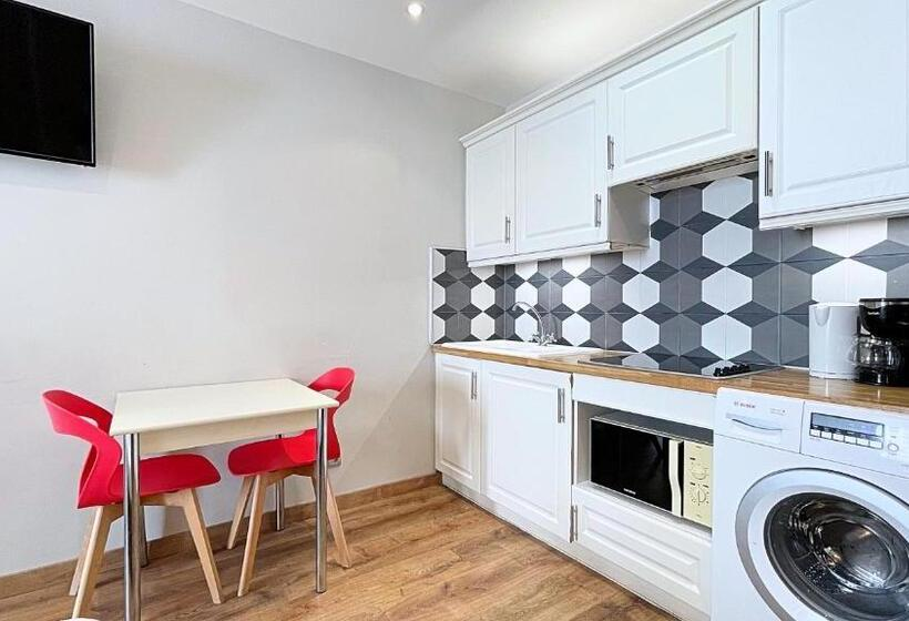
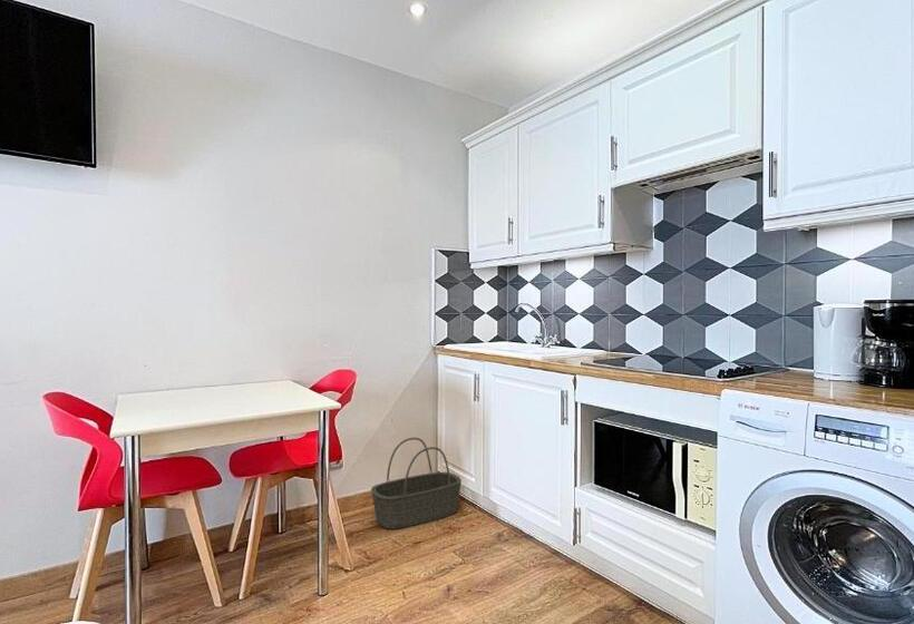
+ basket [370,437,463,530]
